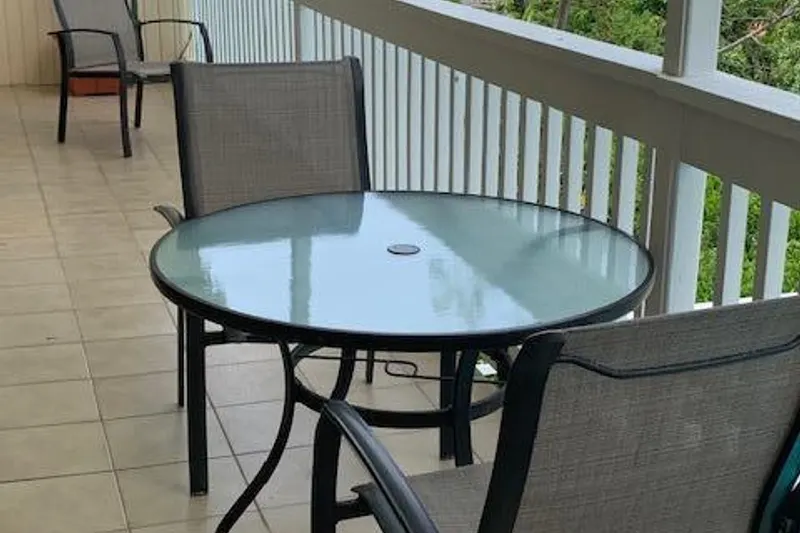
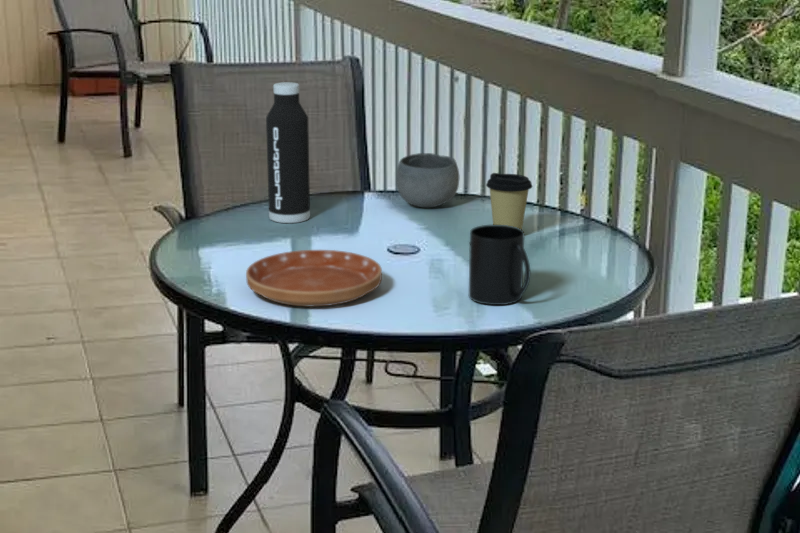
+ coffee cup [485,172,533,230]
+ bowl [395,152,460,208]
+ water bottle [265,81,311,224]
+ mug [468,224,531,306]
+ saucer [245,249,383,308]
